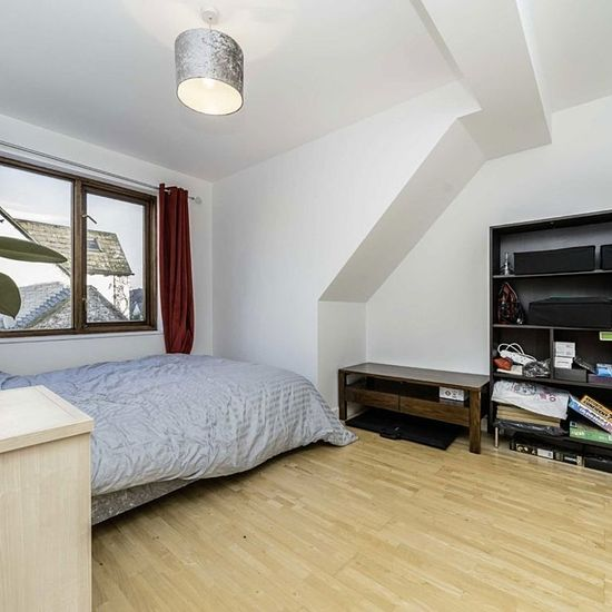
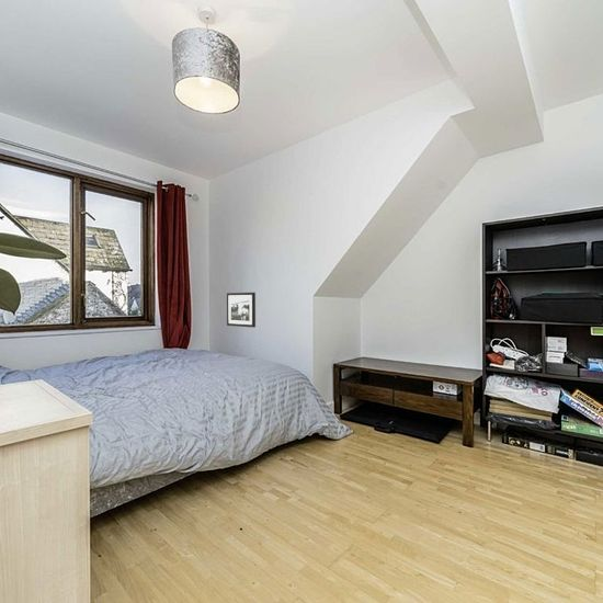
+ picture frame [226,292,257,329]
